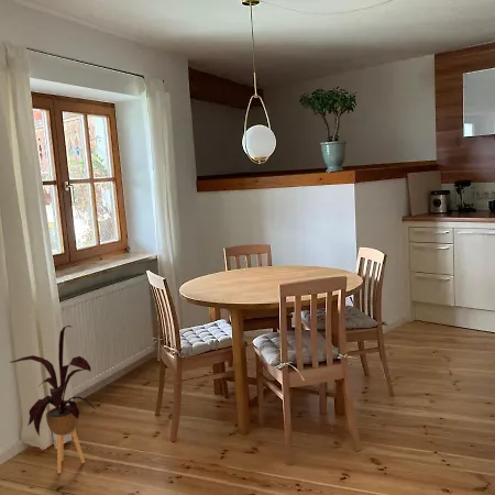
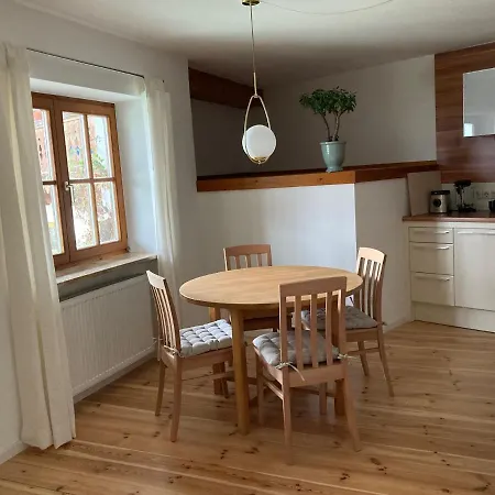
- house plant [9,324,96,474]
